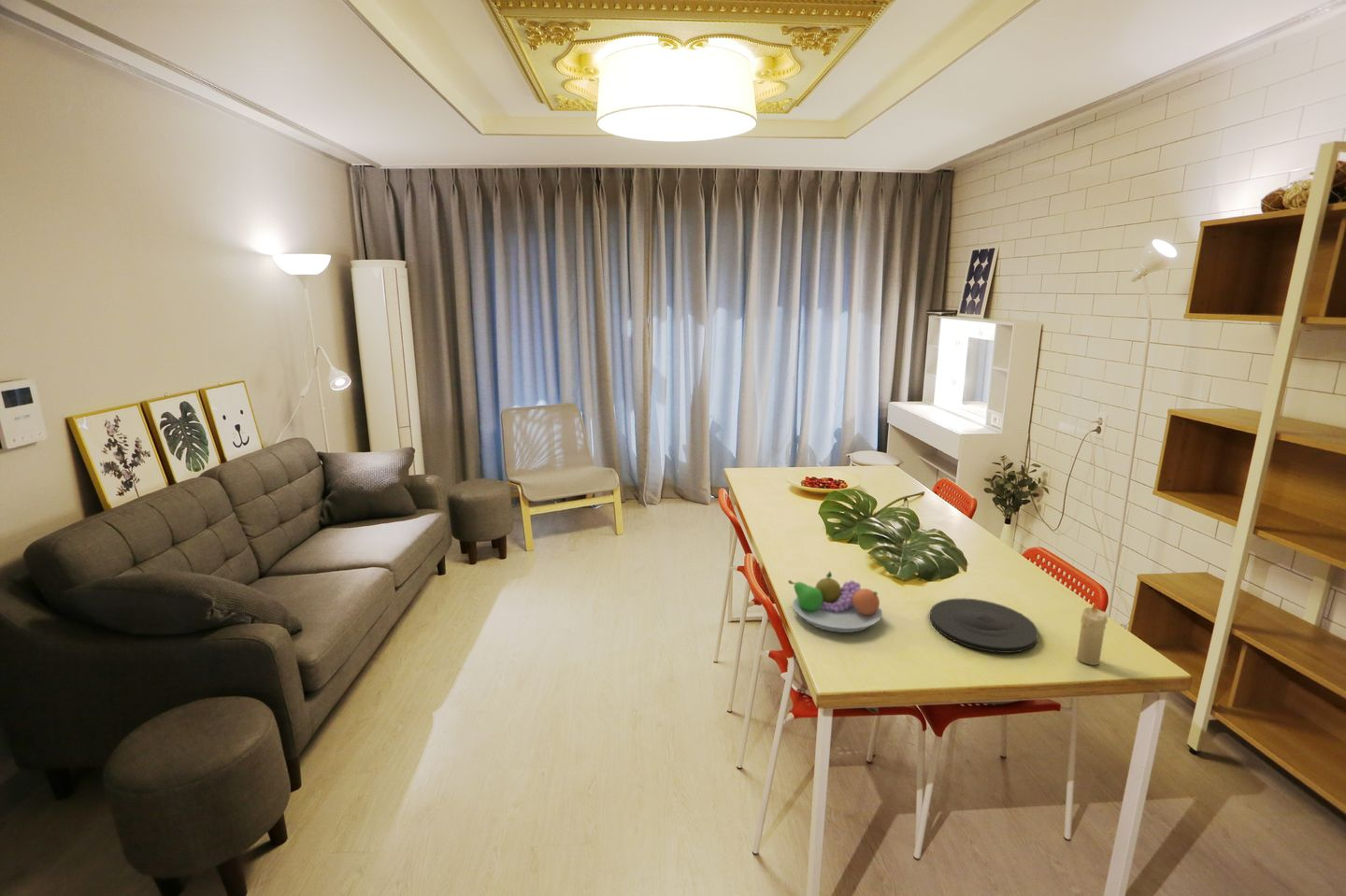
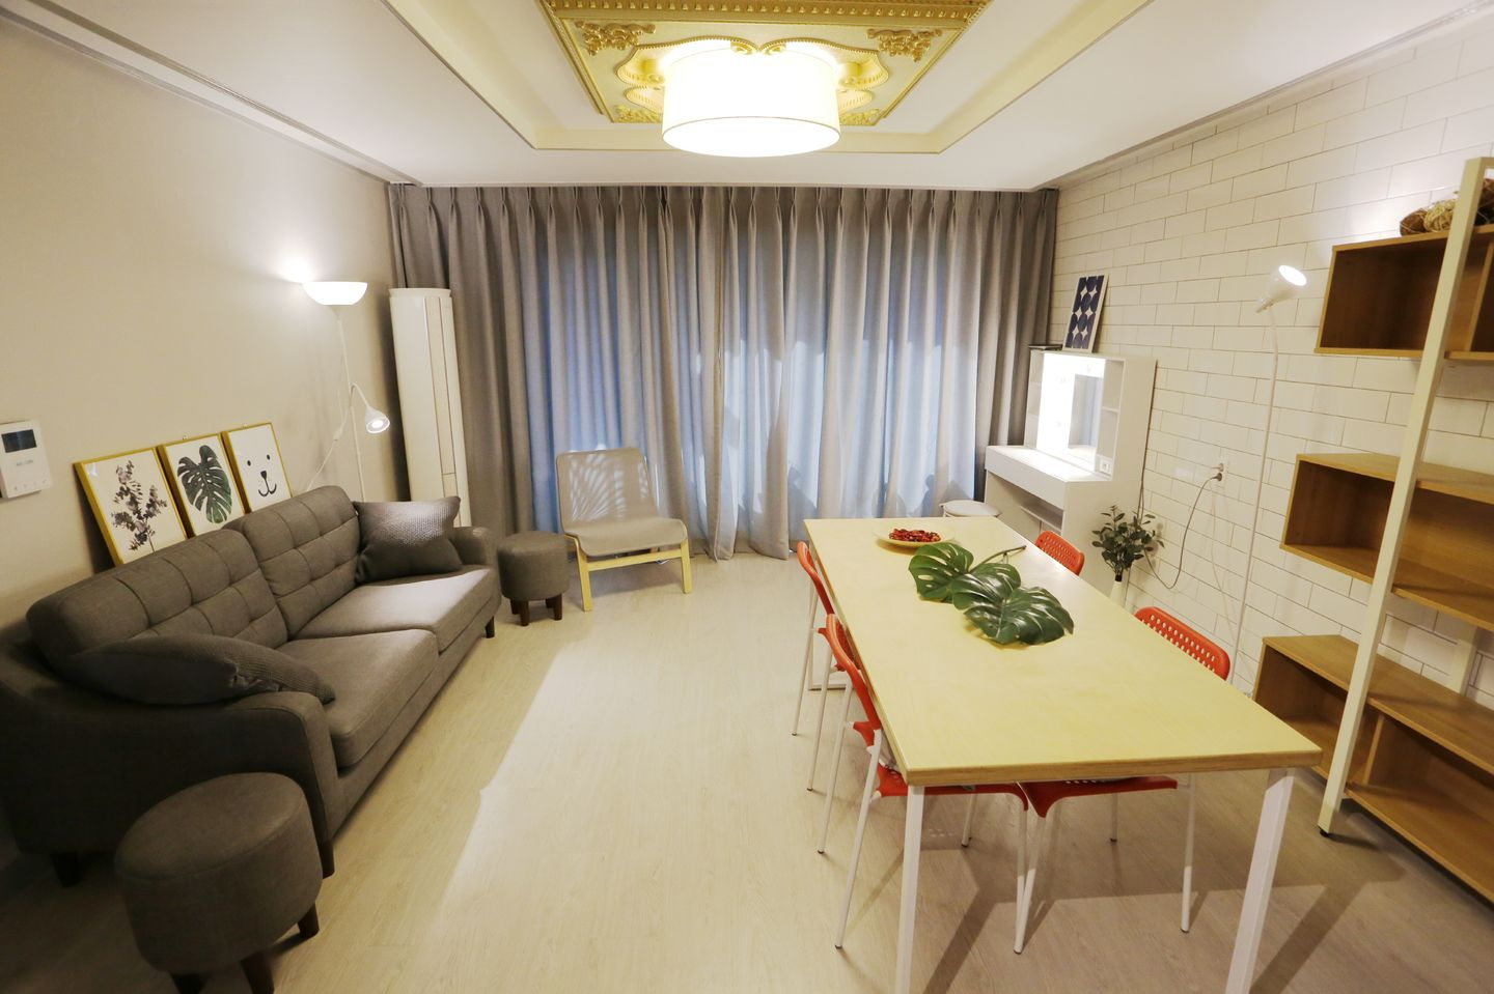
- fruit bowl [787,571,883,633]
- candle [1076,601,1109,666]
- plate [929,597,1039,654]
